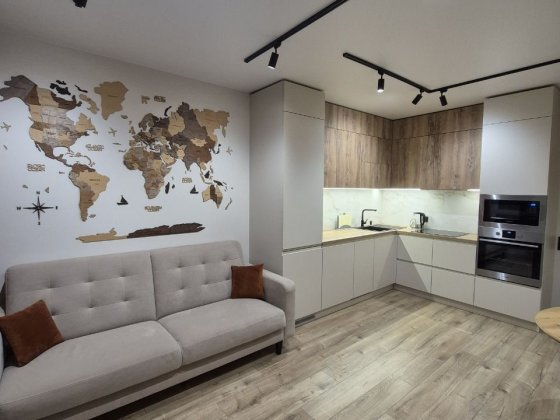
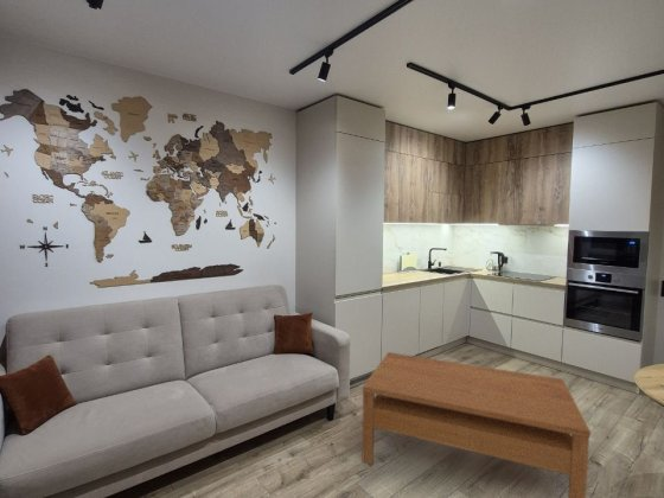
+ coffee table [360,351,592,498]
